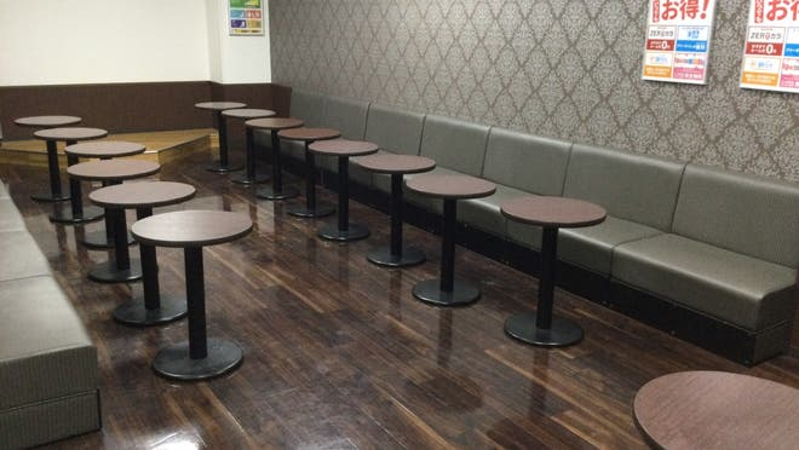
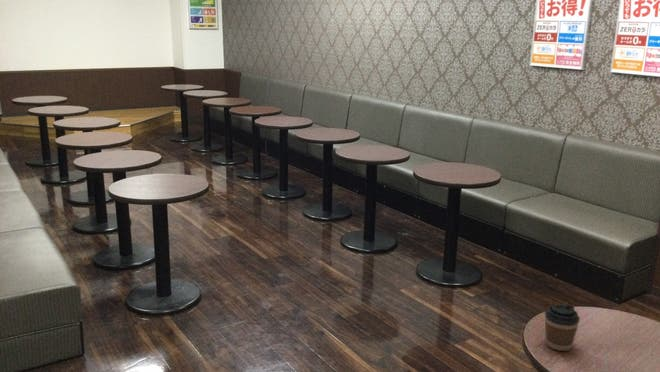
+ coffee cup [544,303,581,352]
